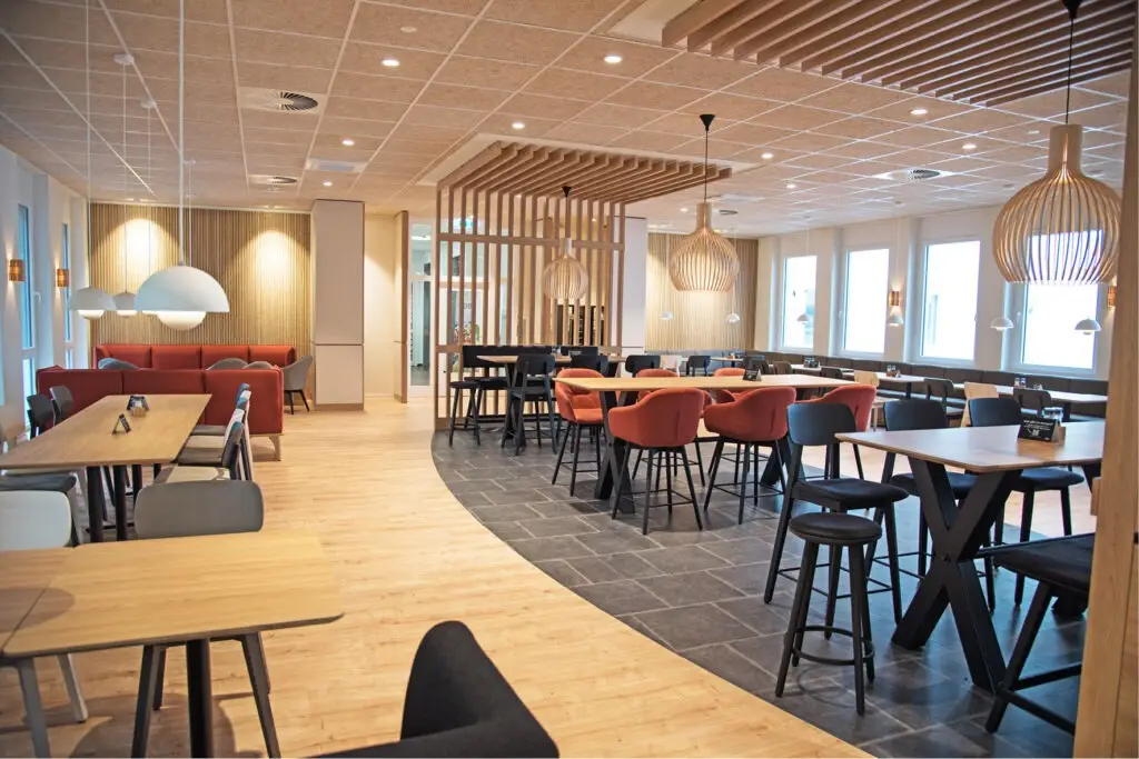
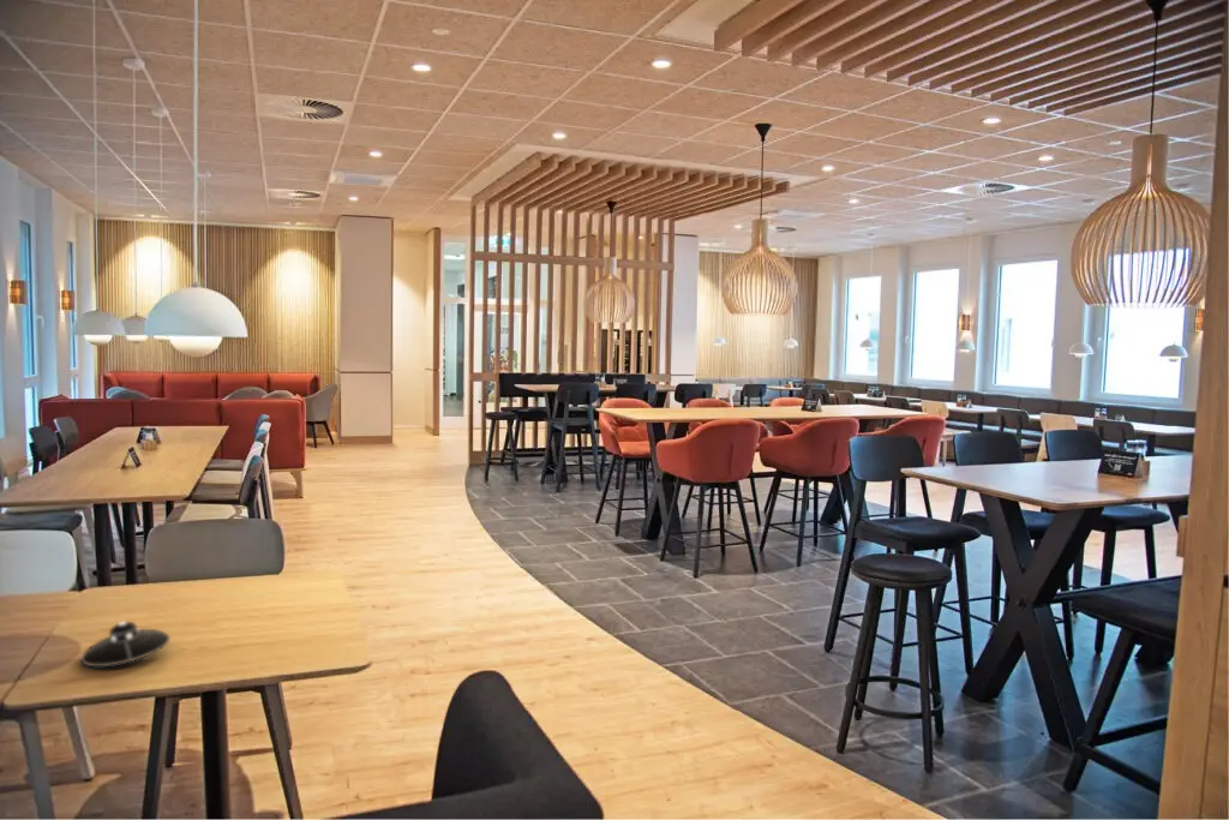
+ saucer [80,621,172,668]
